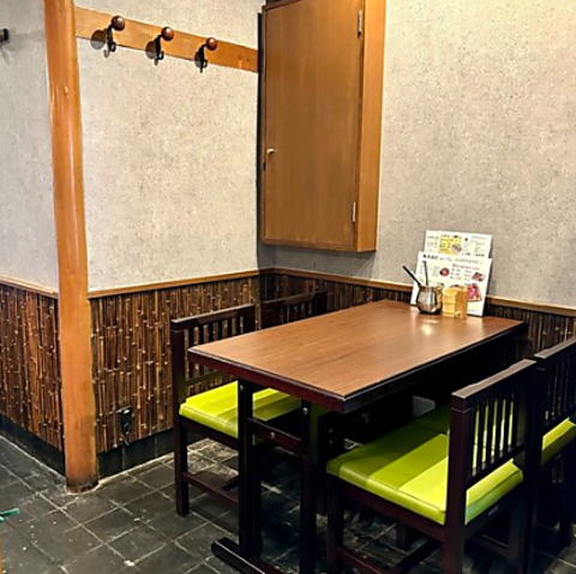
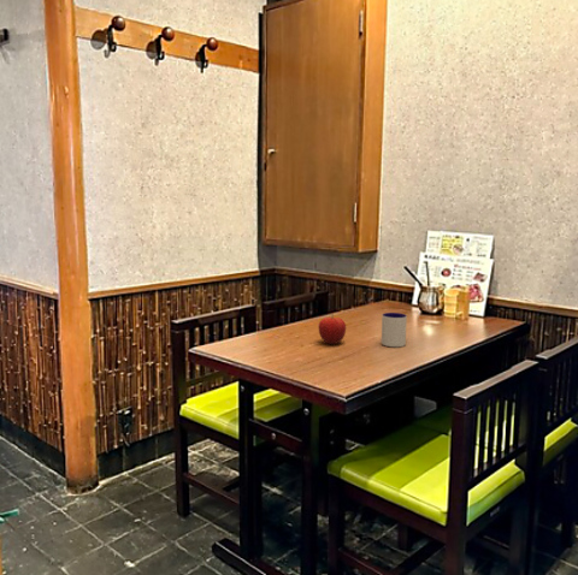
+ fruit [318,313,347,345]
+ mug [381,312,408,348]
